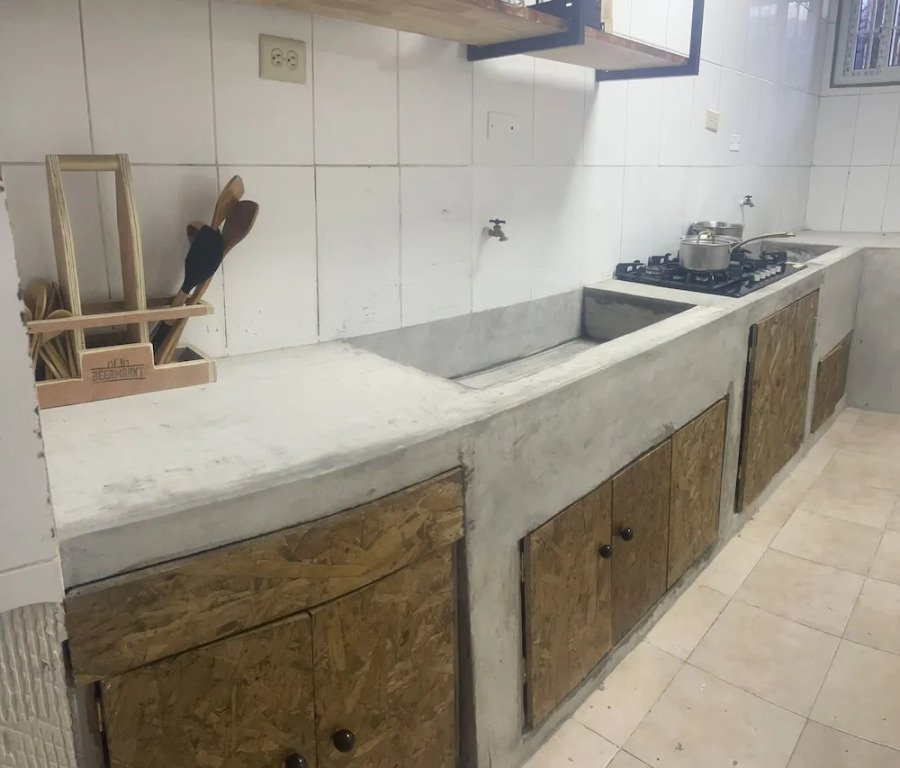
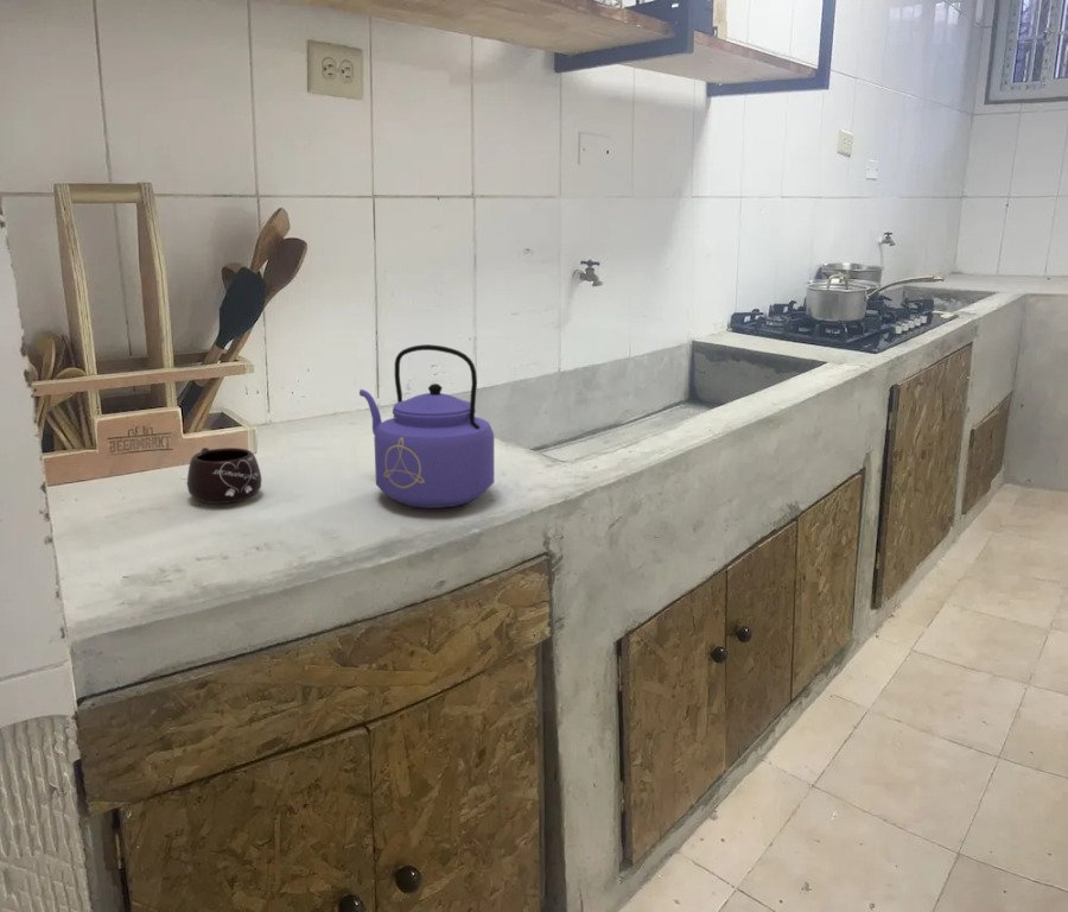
+ mug [186,446,262,505]
+ kettle [358,343,495,509]
